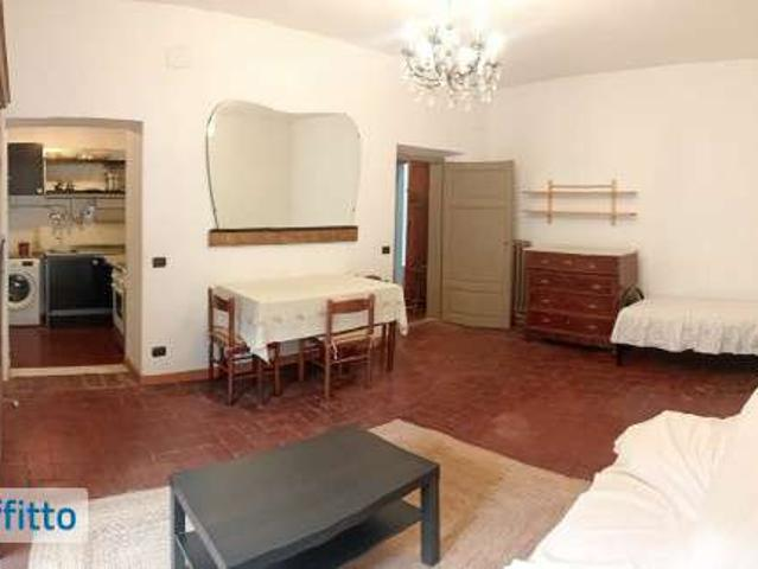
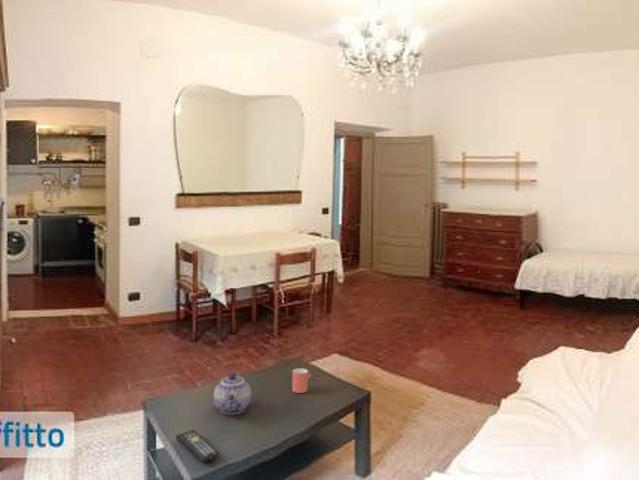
+ teapot [213,372,252,415]
+ remote control [175,429,220,463]
+ cup [291,368,312,394]
